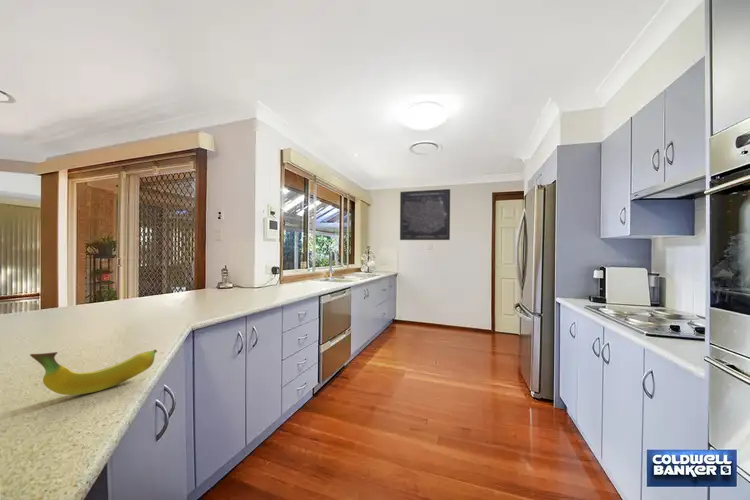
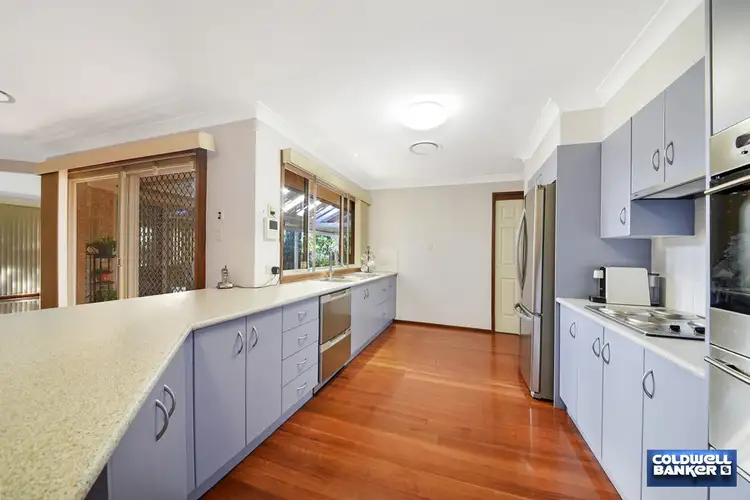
- fruit [29,349,158,396]
- wall art [399,188,451,241]
